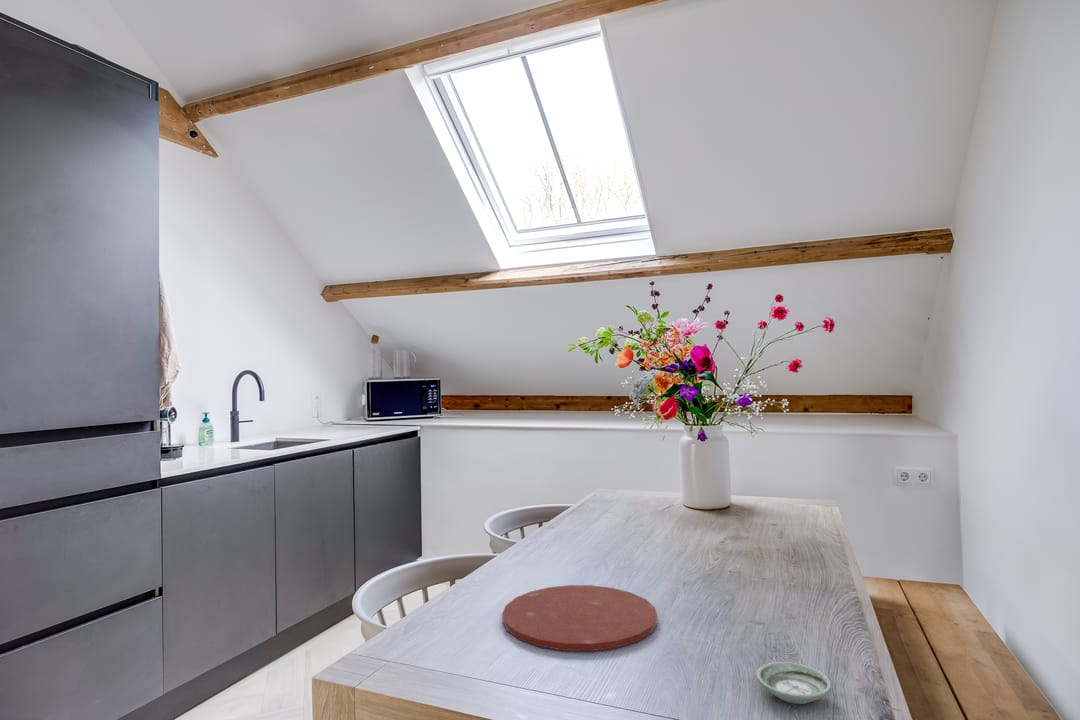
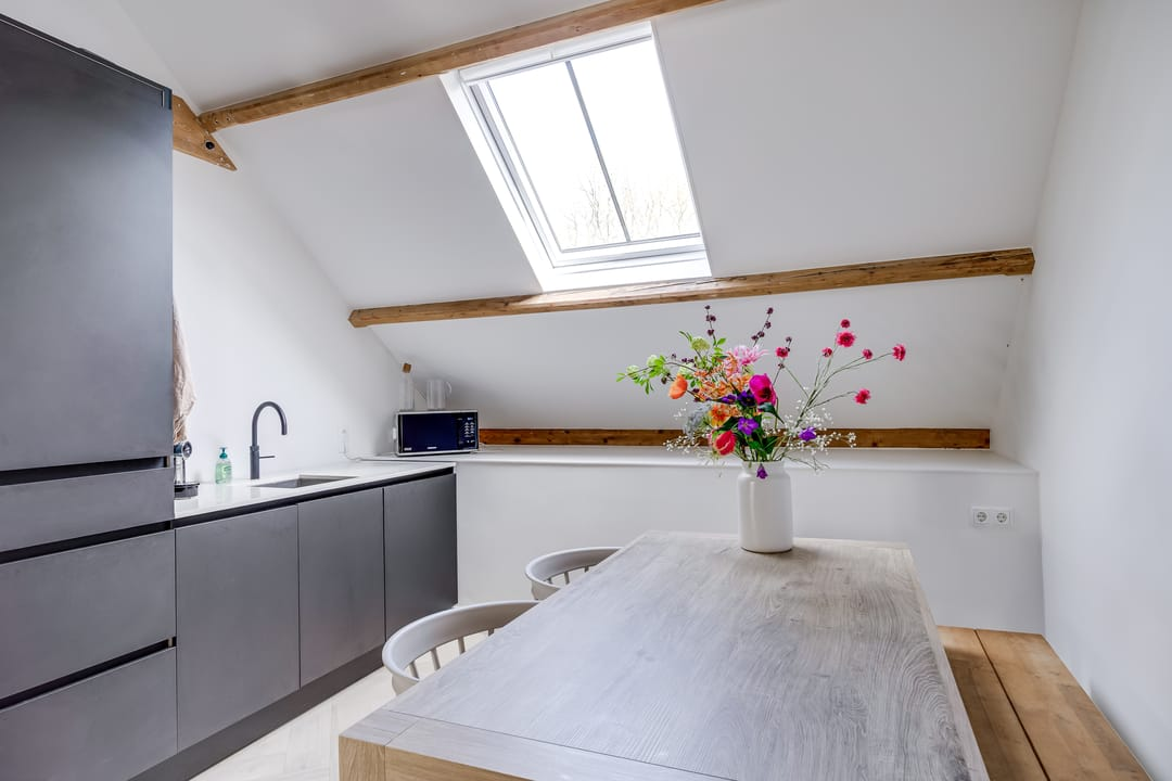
- plate [501,584,659,652]
- saucer [755,661,832,705]
